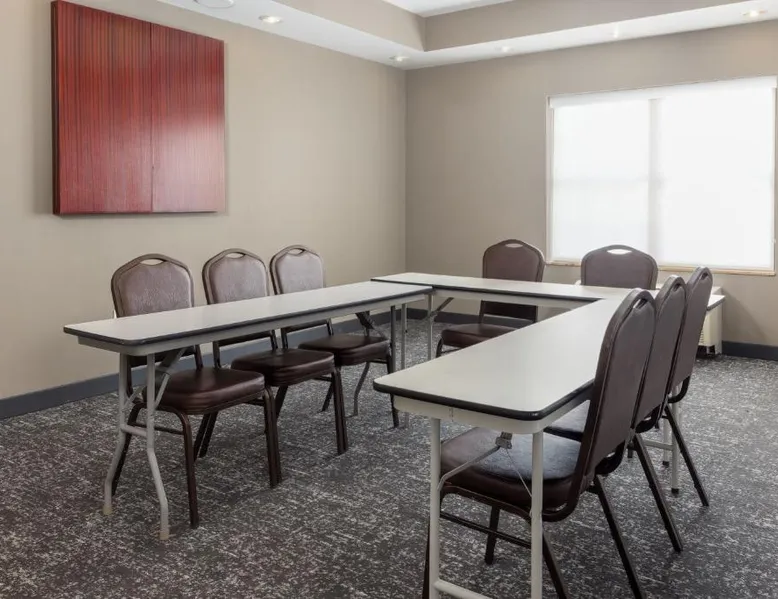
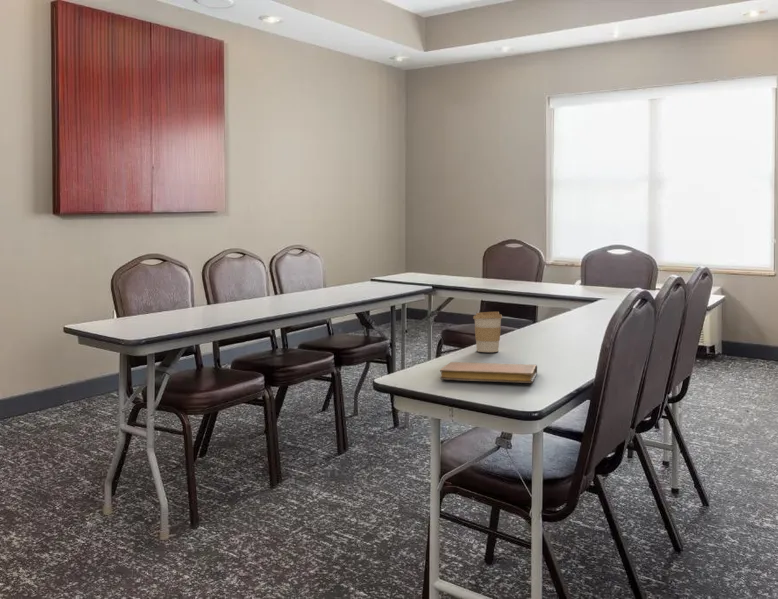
+ notebook [439,361,538,384]
+ coffee cup [472,311,503,353]
